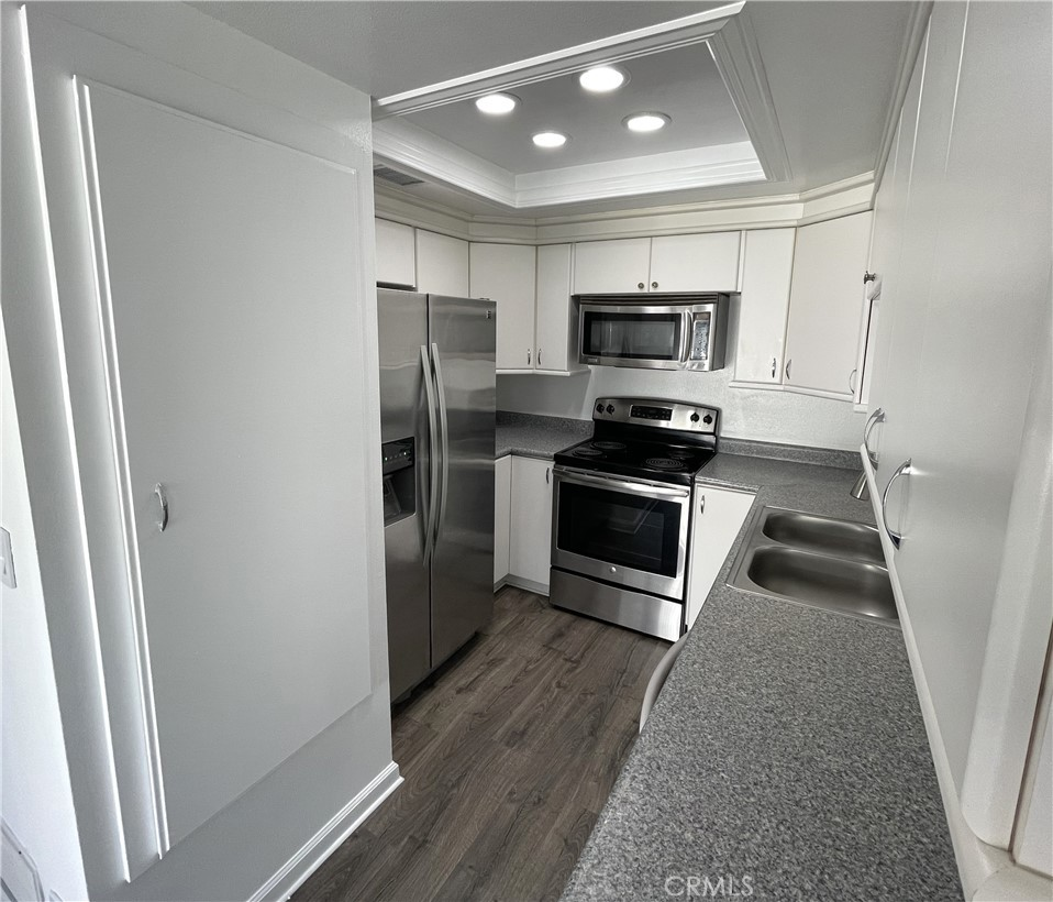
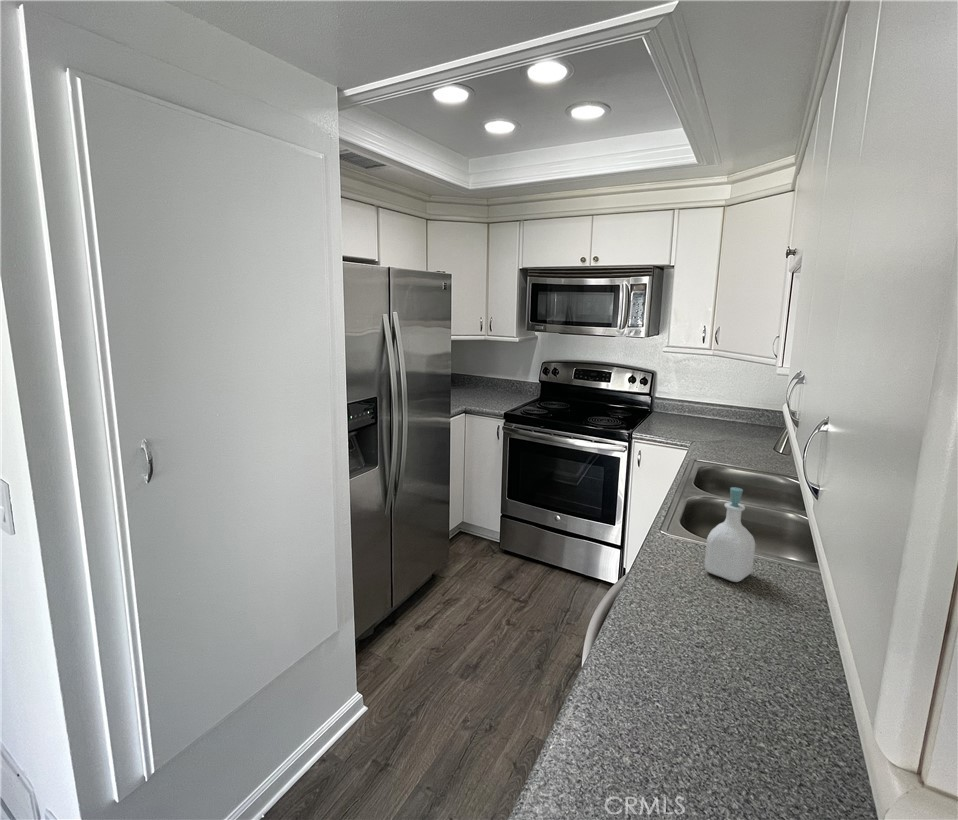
+ soap bottle [704,486,756,583]
